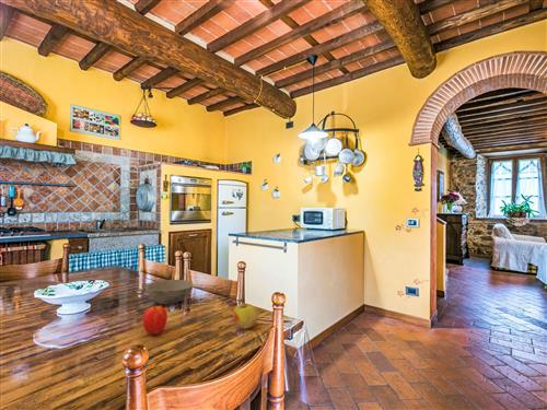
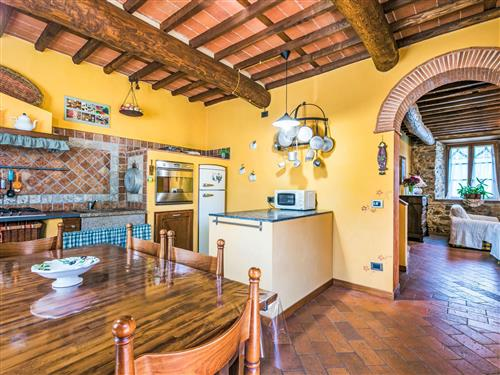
- apple [141,303,168,337]
- bowl [144,279,194,305]
- apple [233,303,259,330]
